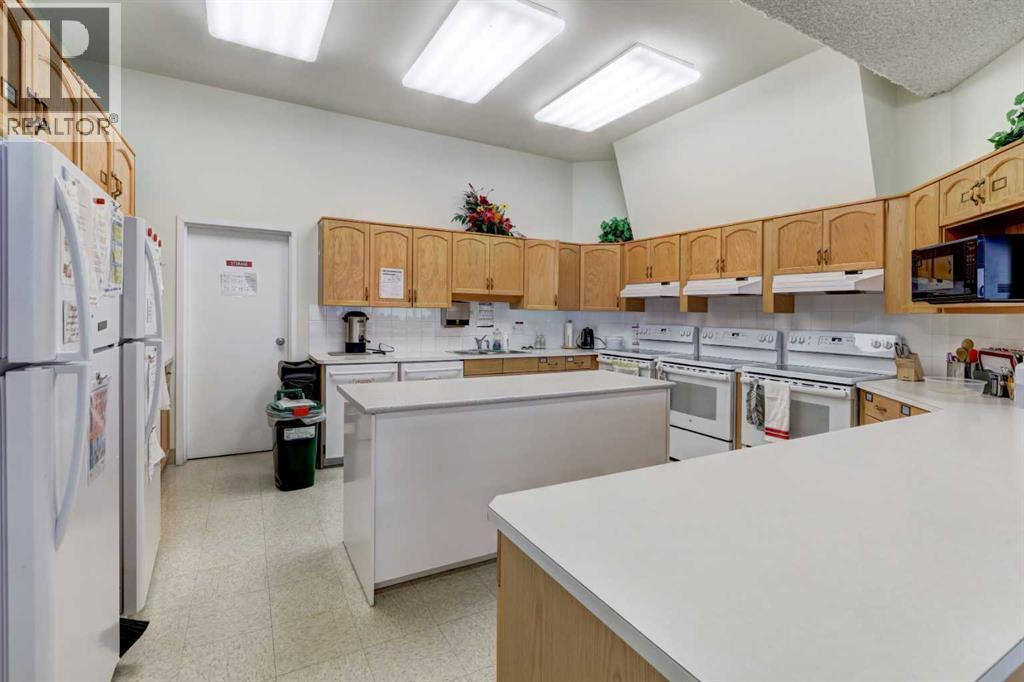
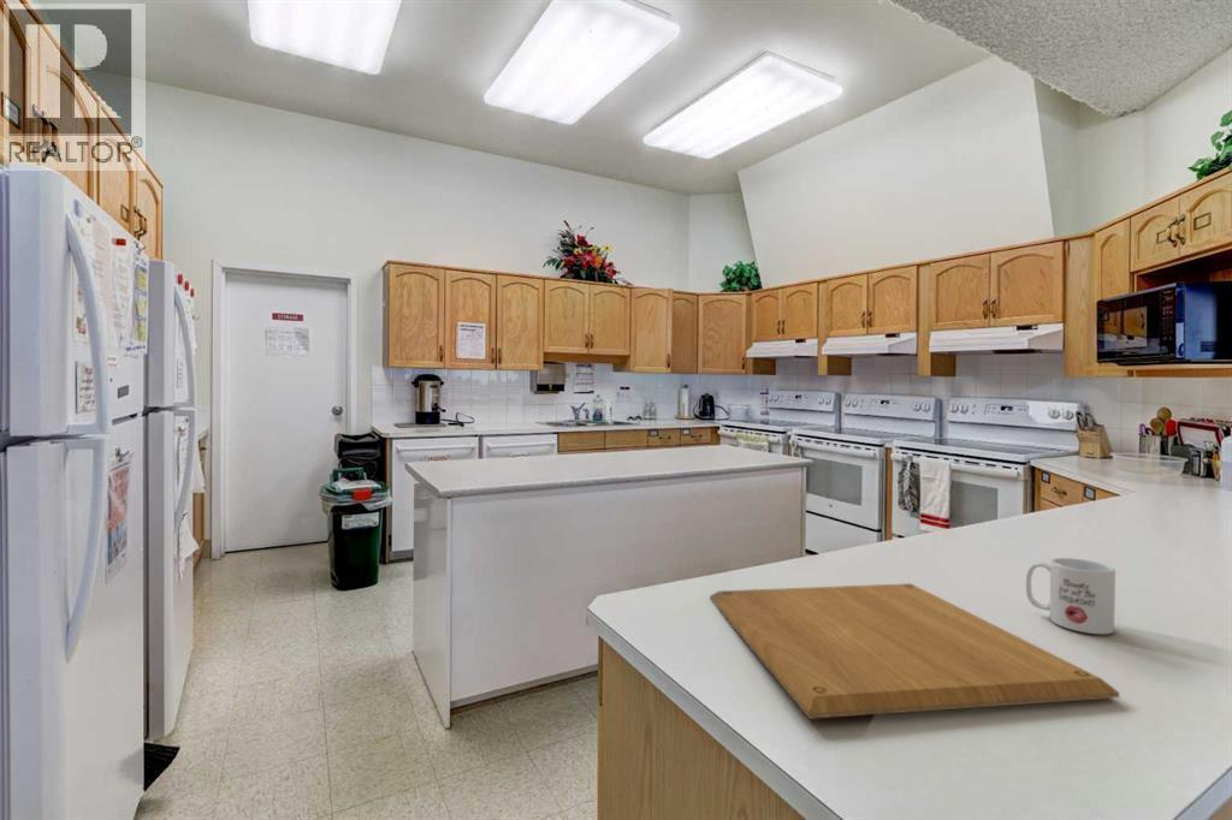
+ mug [1025,557,1116,635]
+ chopping board [709,582,1120,720]
